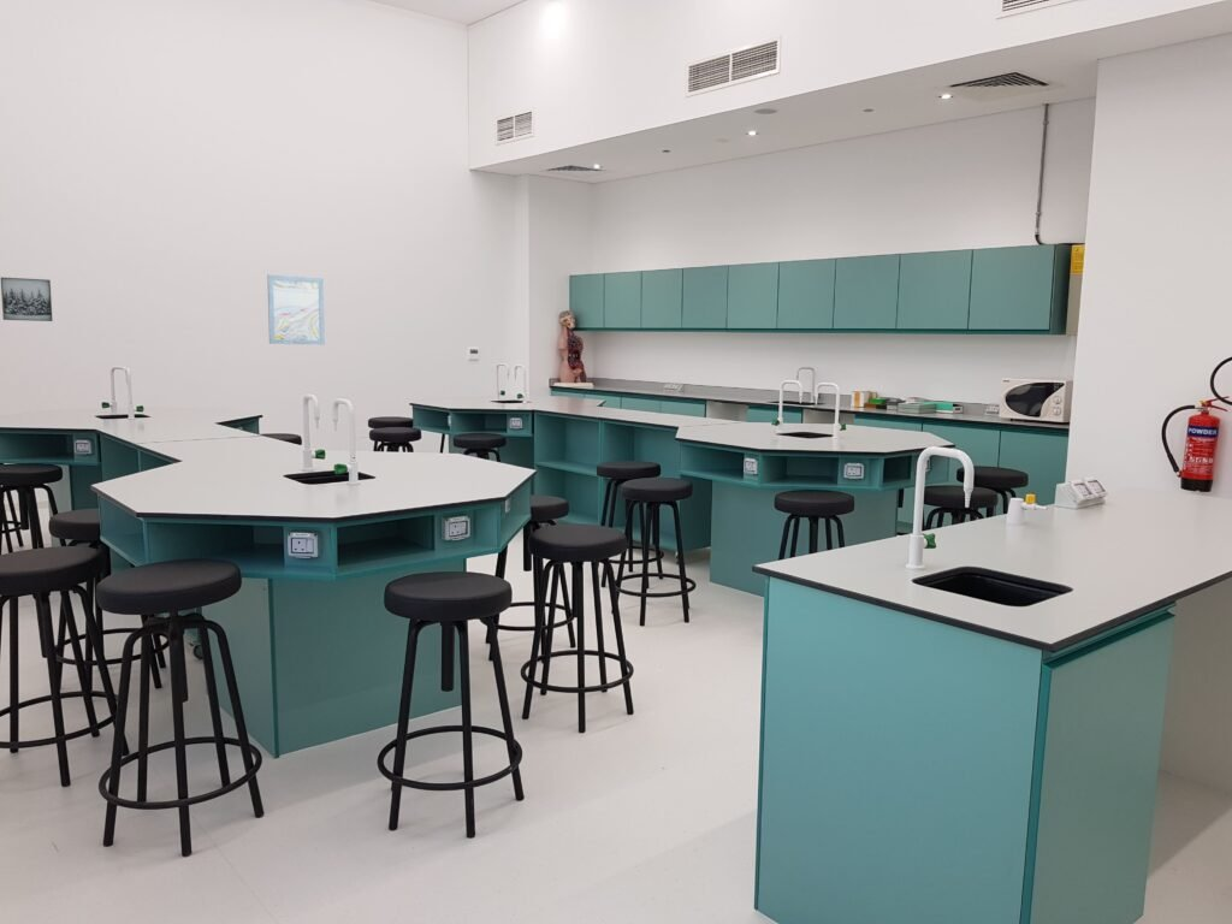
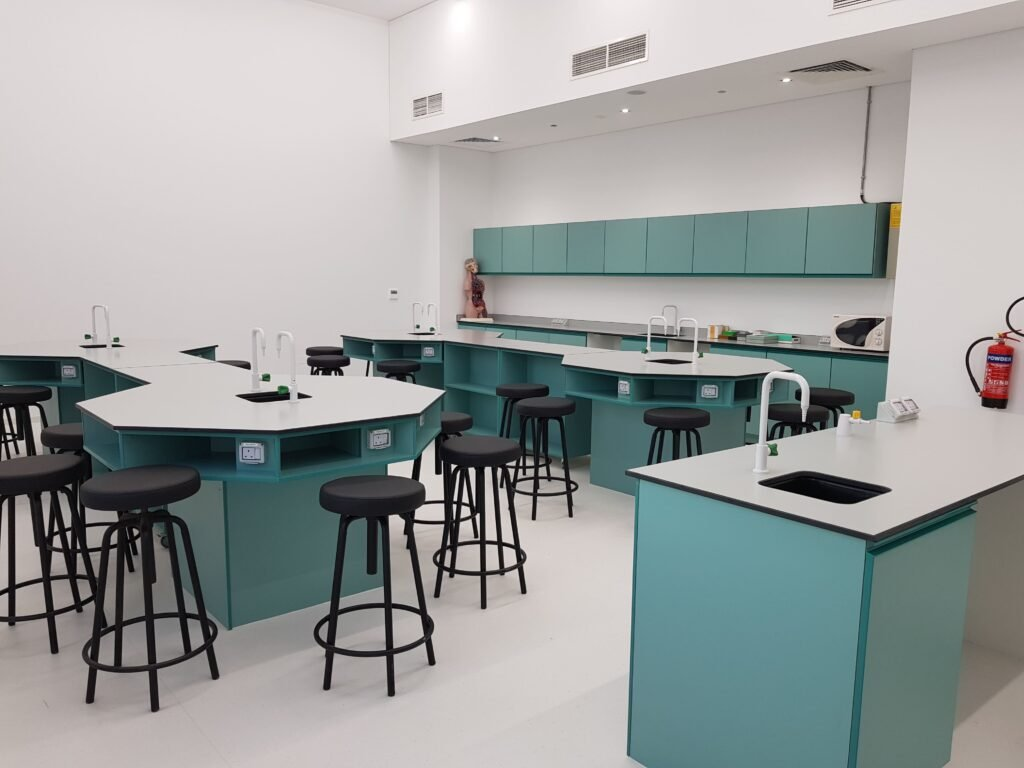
- wall art [266,274,326,346]
- wall art [0,276,54,322]
